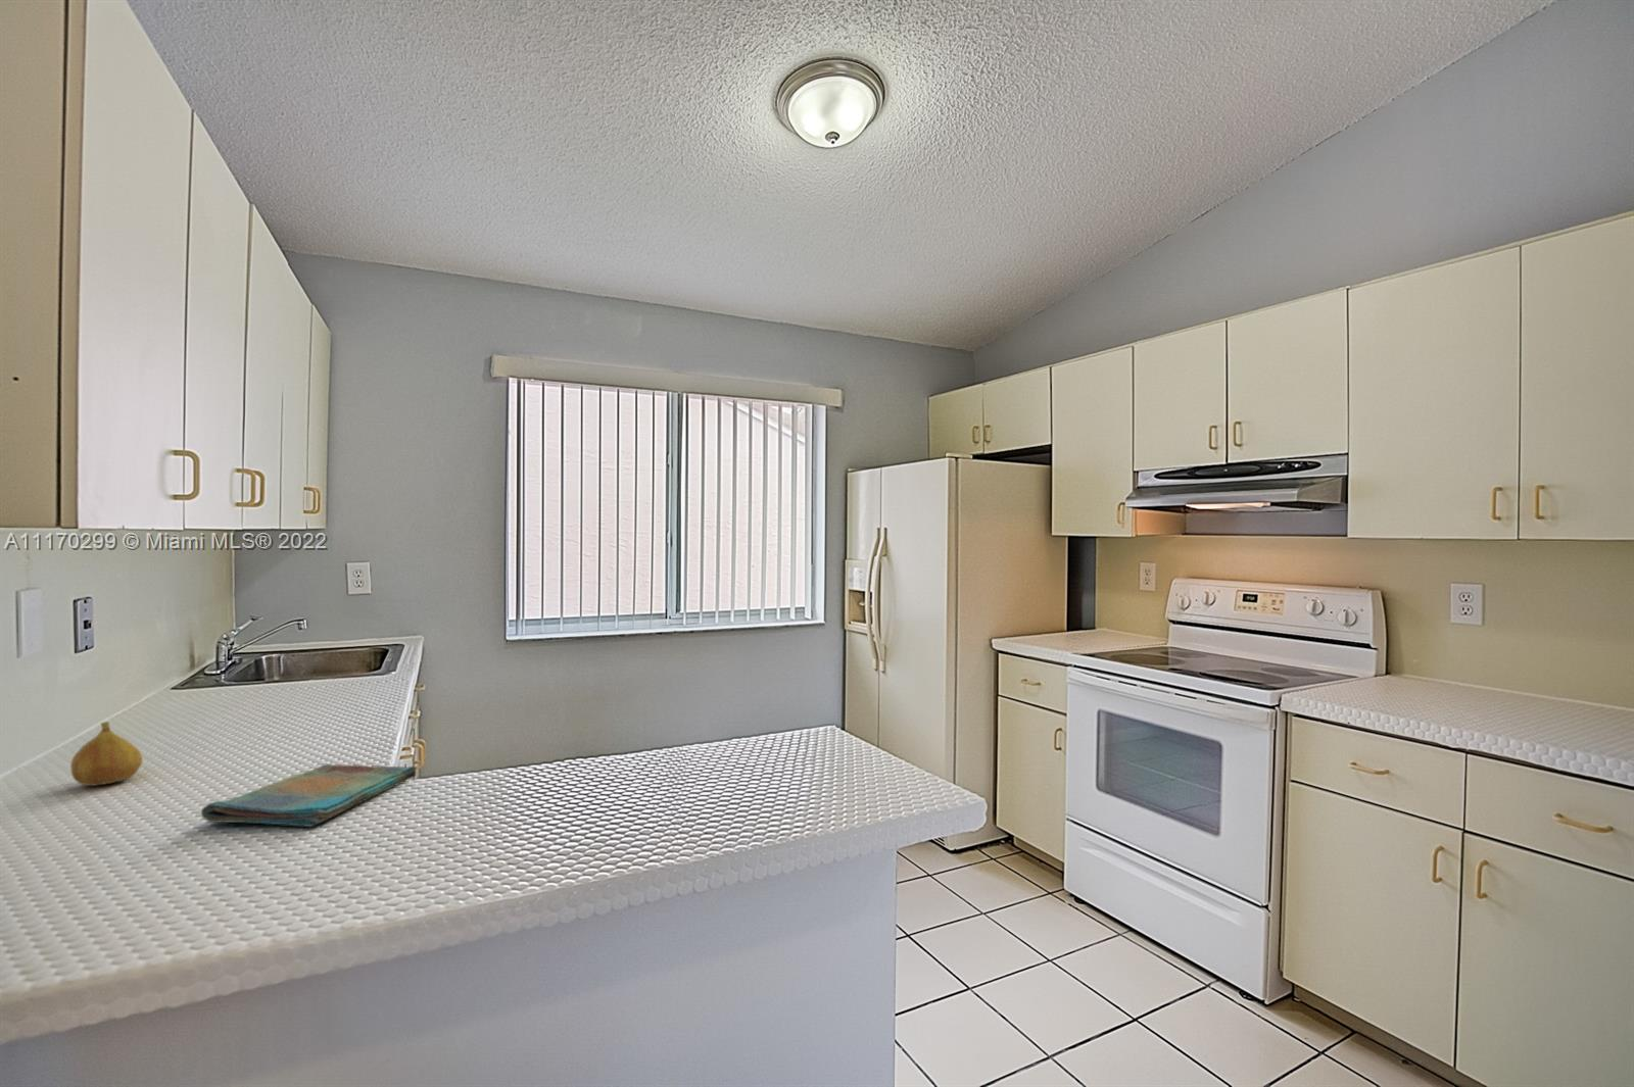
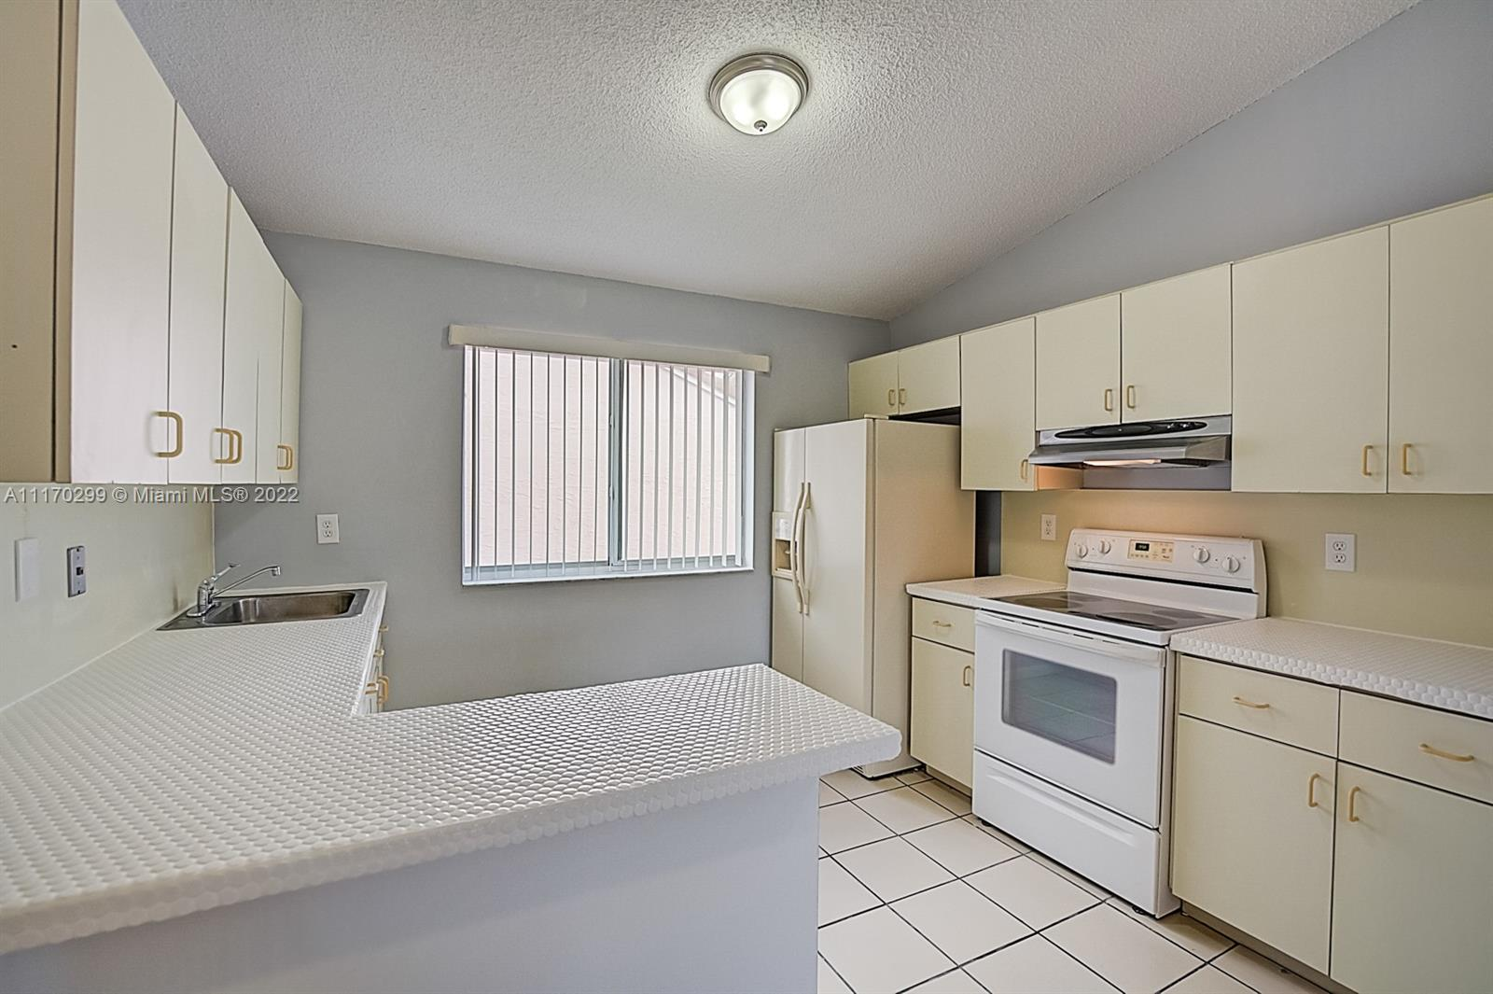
- dish towel [200,762,418,827]
- fruit [69,721,144,787]
